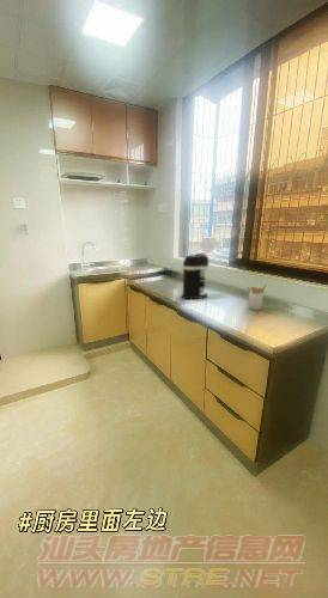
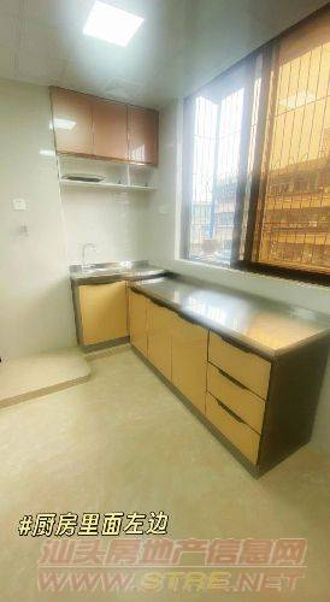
- utensil holder [245,283,267,311]
- coffee maker [181,252,209,300]
